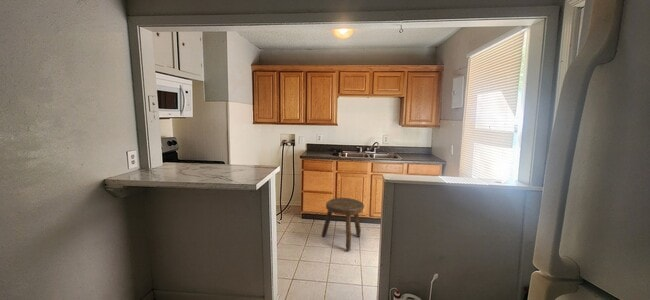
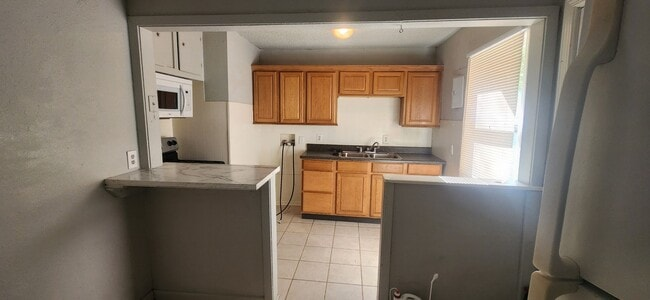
- stool [321,197,365,251]
